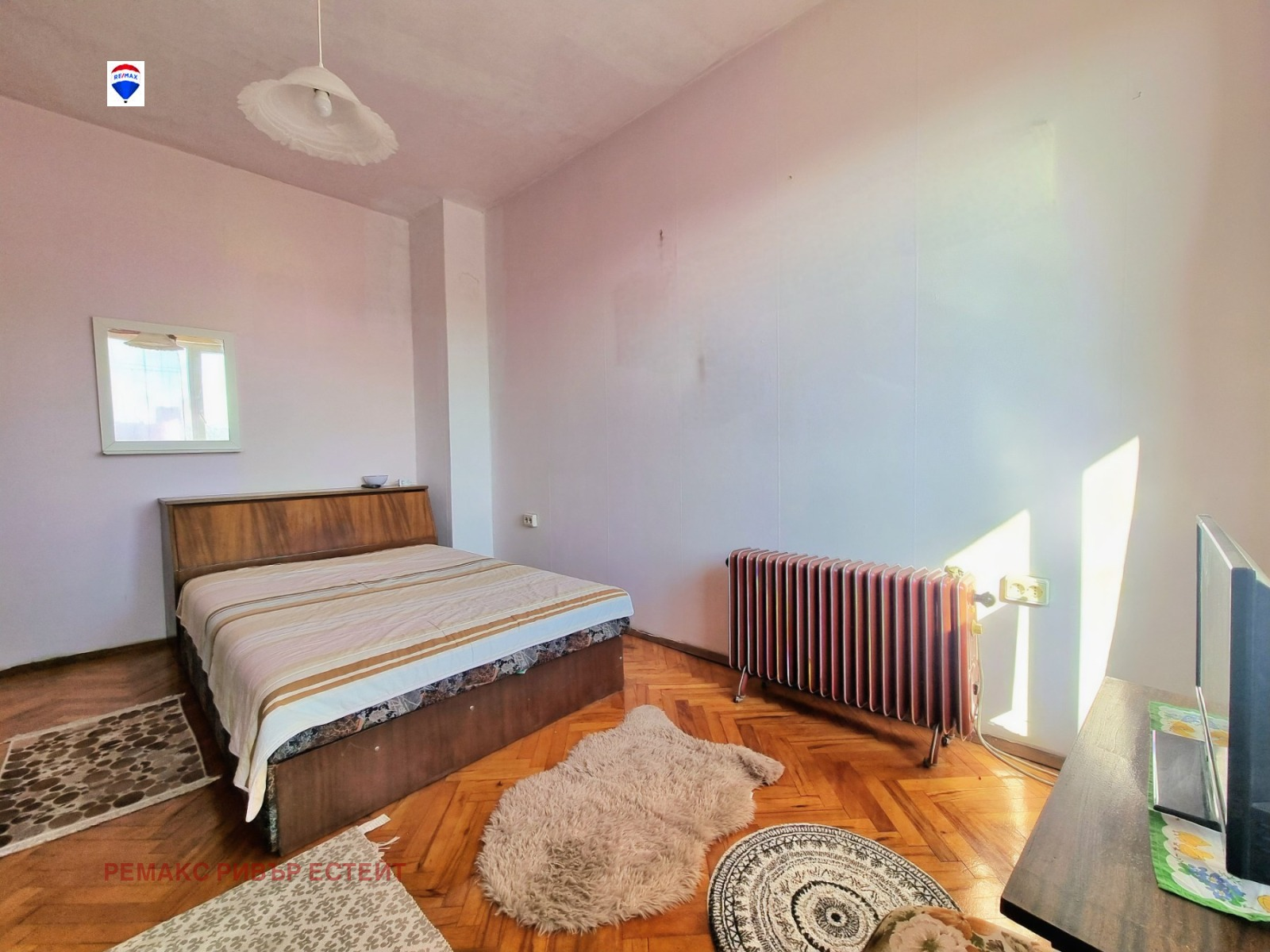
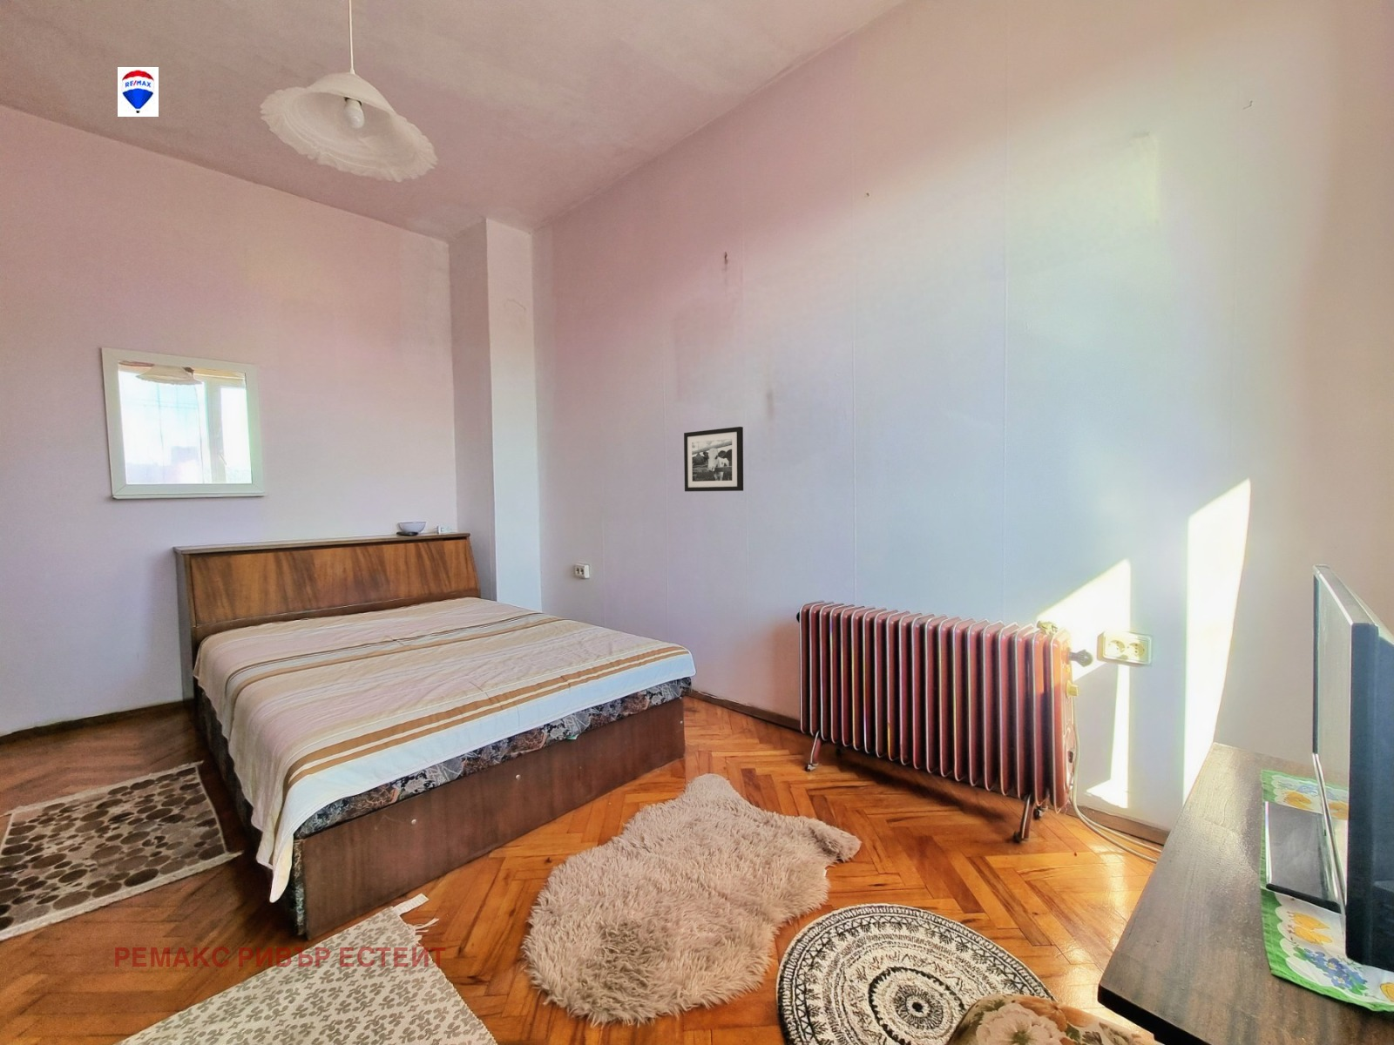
+ picture frame [683,426,744,492]
